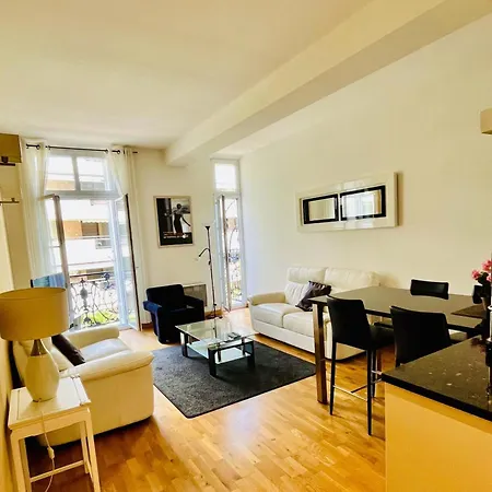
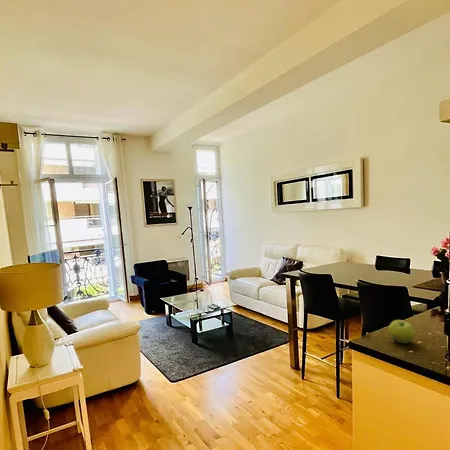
+ fruit [388,319,416,345]
